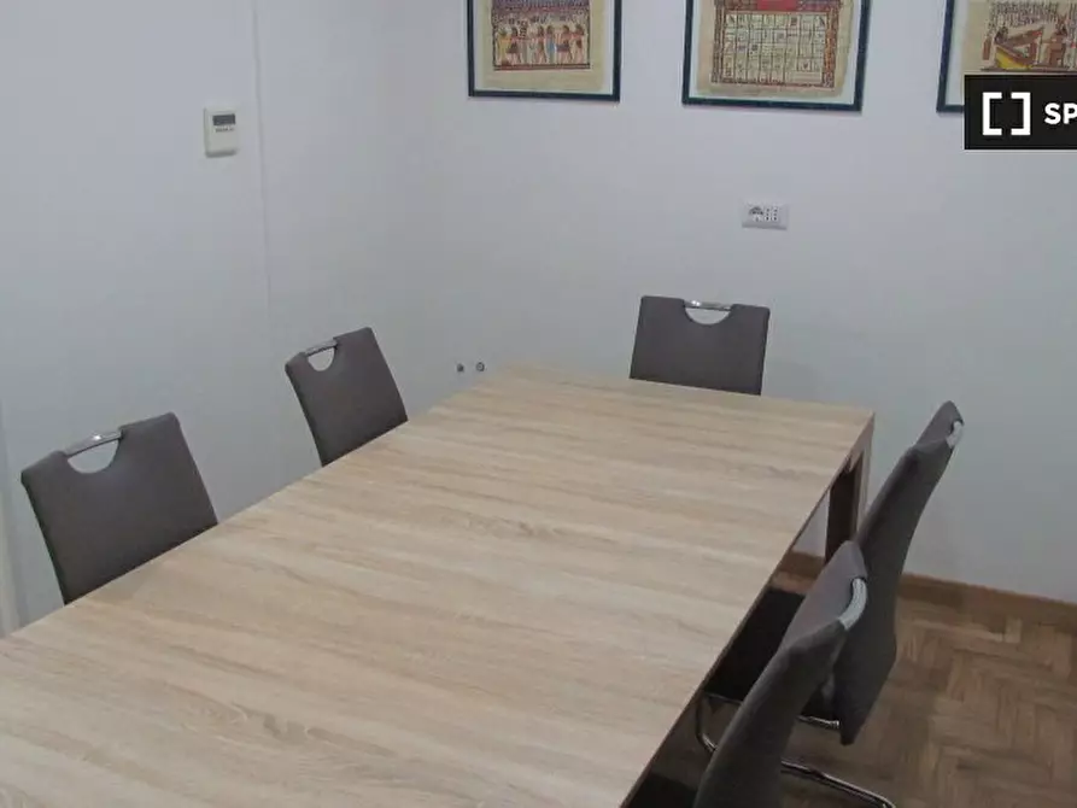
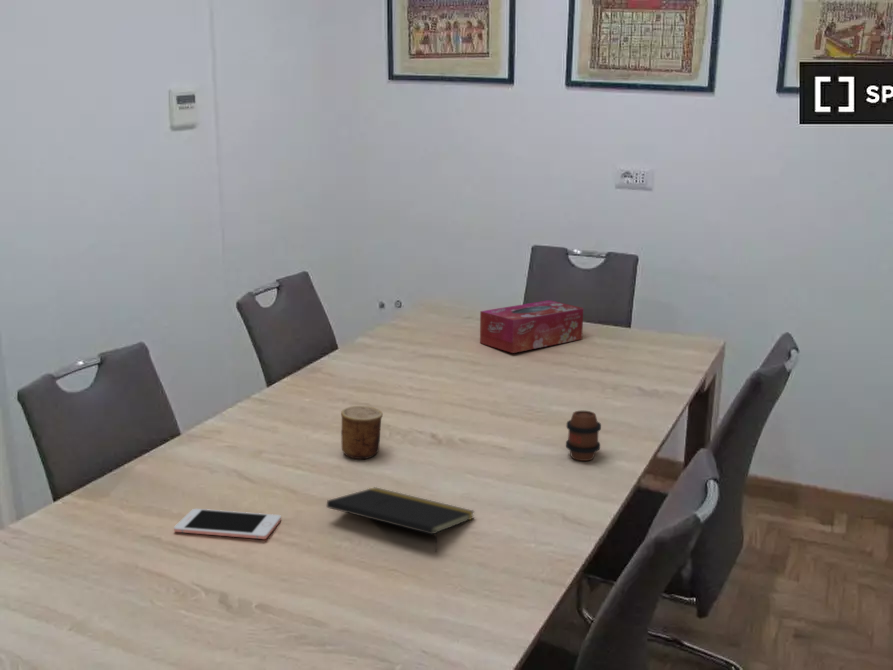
+ notepad [326,486,476,553]
+ cup [340,405,384,460]
+ tissue box [479,299,584,354]
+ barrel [565,410,602,462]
+ cell phone [173,508,282,540]
